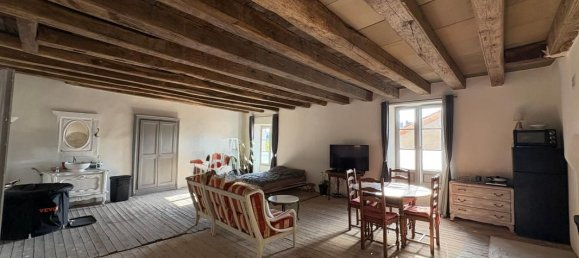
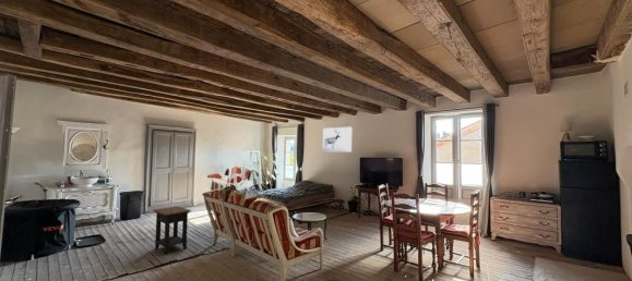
+ side table [152,205,192,256]
+ wall art [322,126,353,154]
